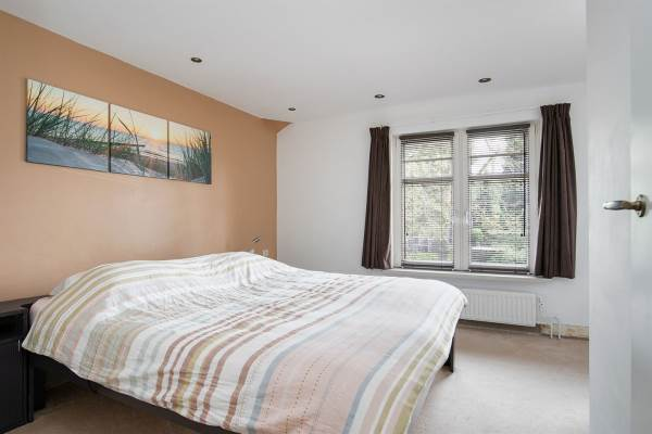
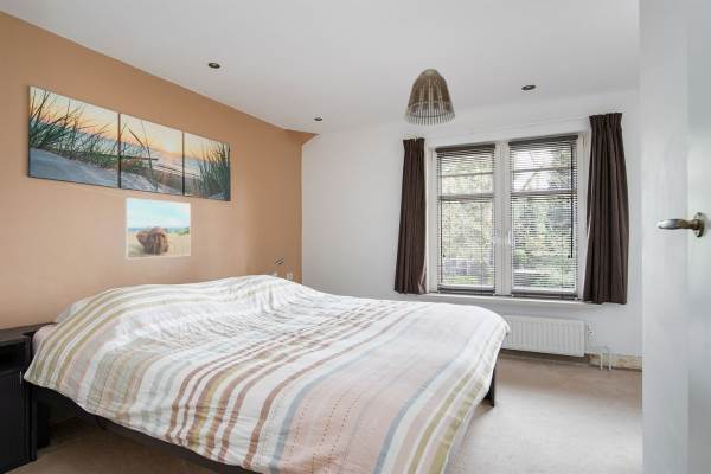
+ lamp shade [403,68,456,127]
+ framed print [123,197,191,260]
